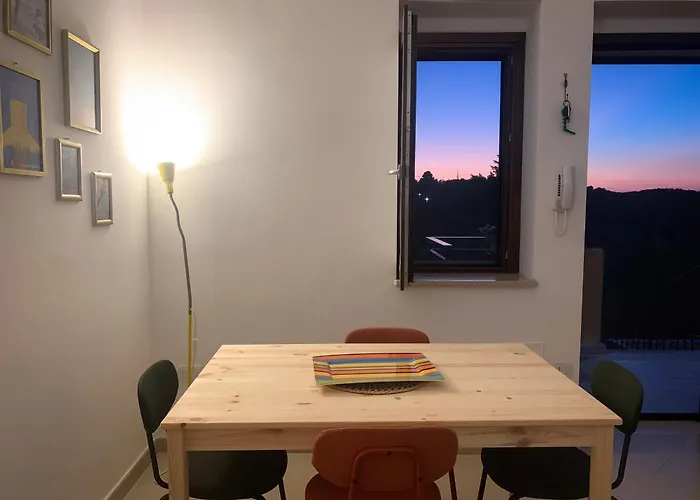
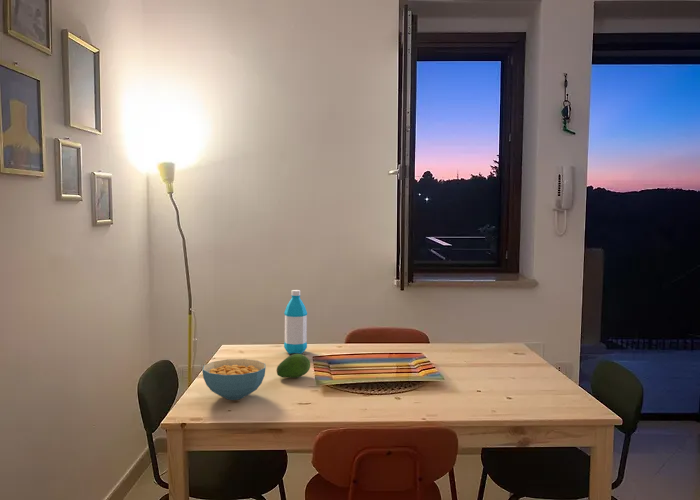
+ water bottle [283,289,308,355]
+ fruit [275,353,311,379]
+ cereal bowl [201,358,267,401]
